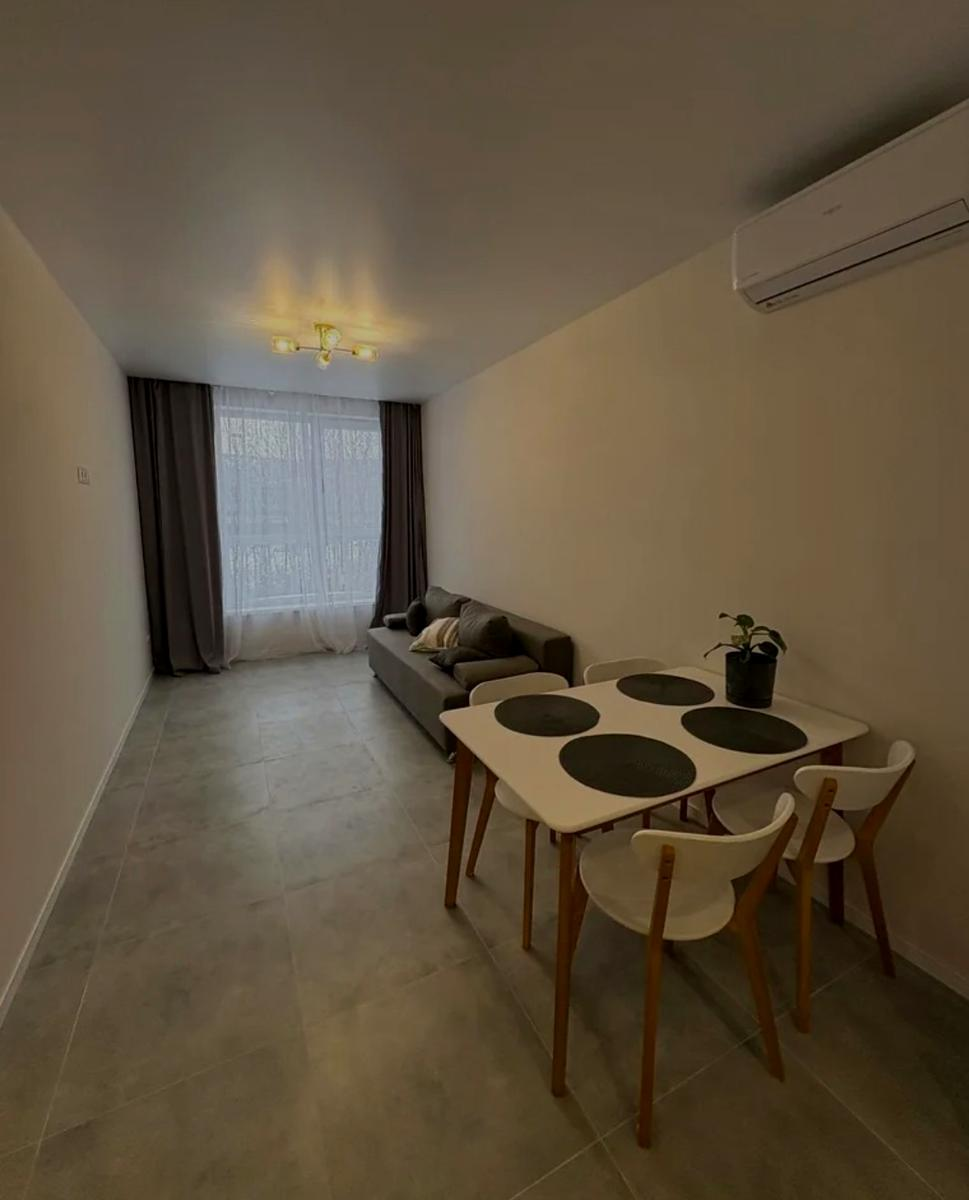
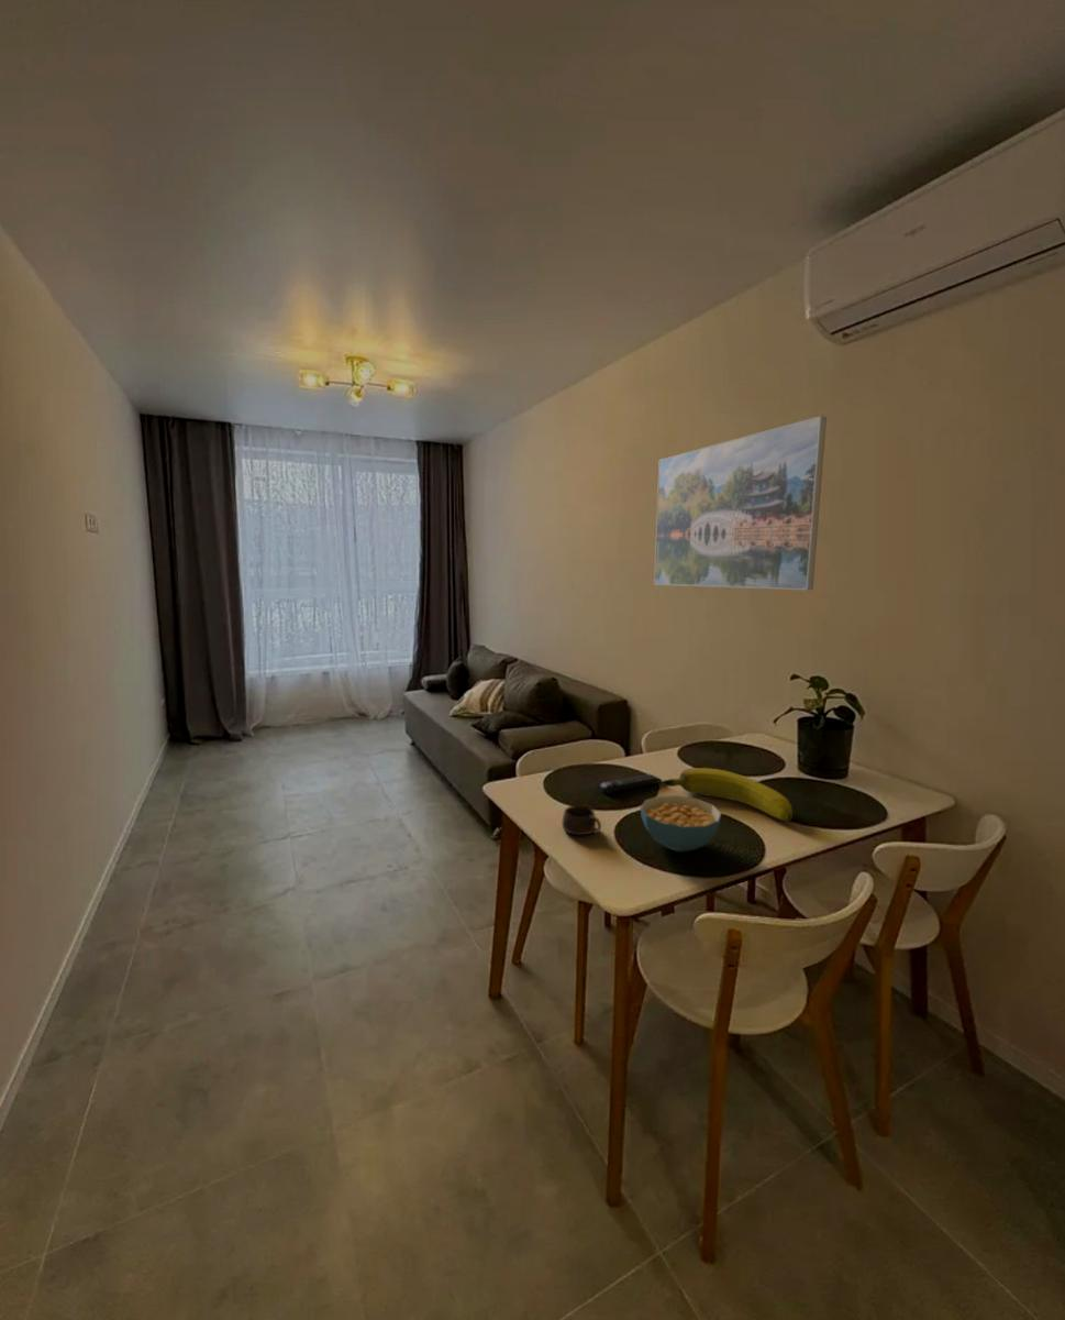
+ cup [562,804,602,836]
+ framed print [653,415,828,591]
+ fruit [661,767,794,822]
+ remote control [599,772,663,794]
+ cereal bowl [640,794,723,853]
